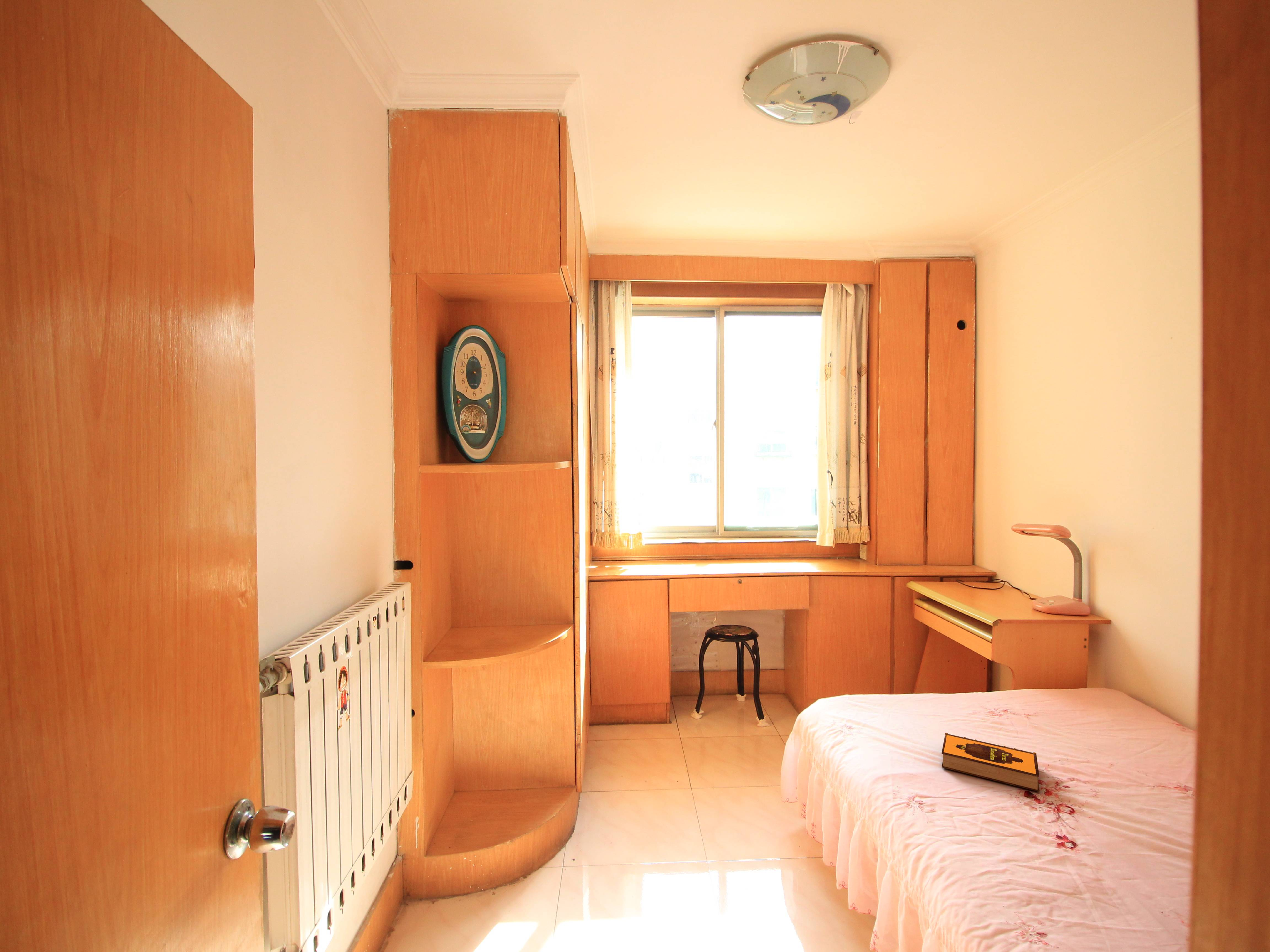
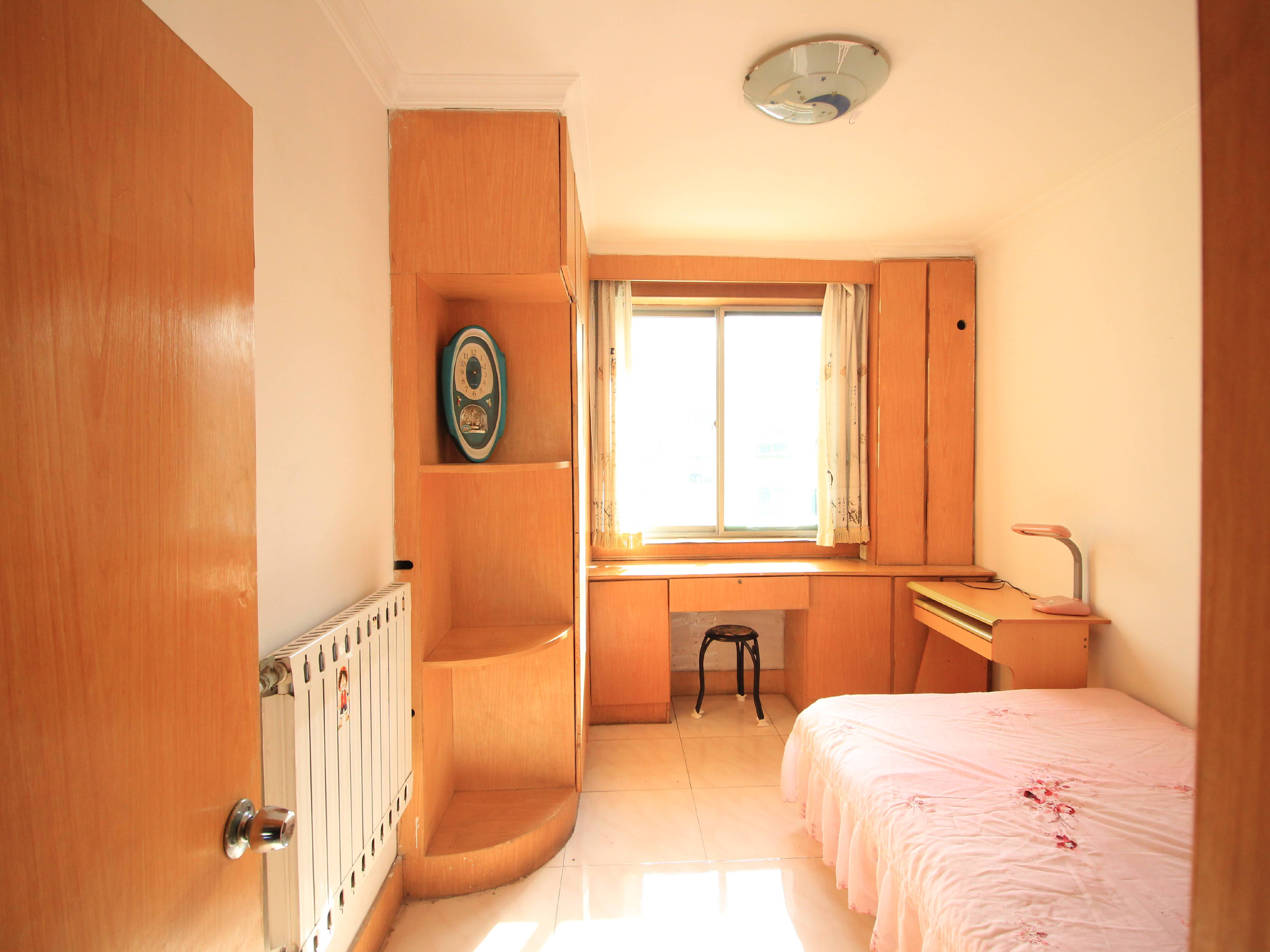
- hardback book [941,733,1040,792]
